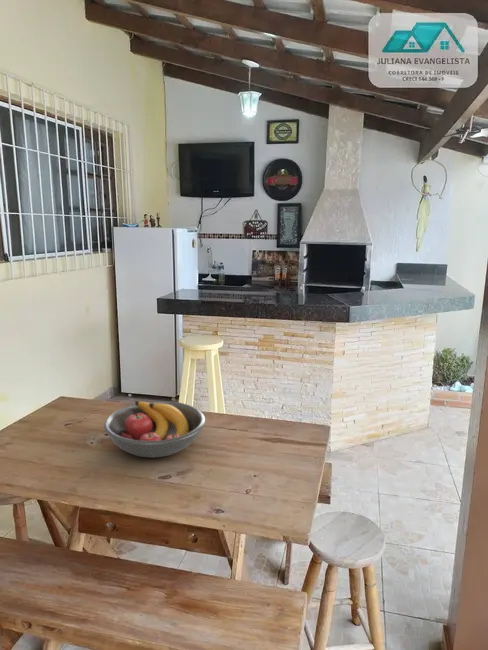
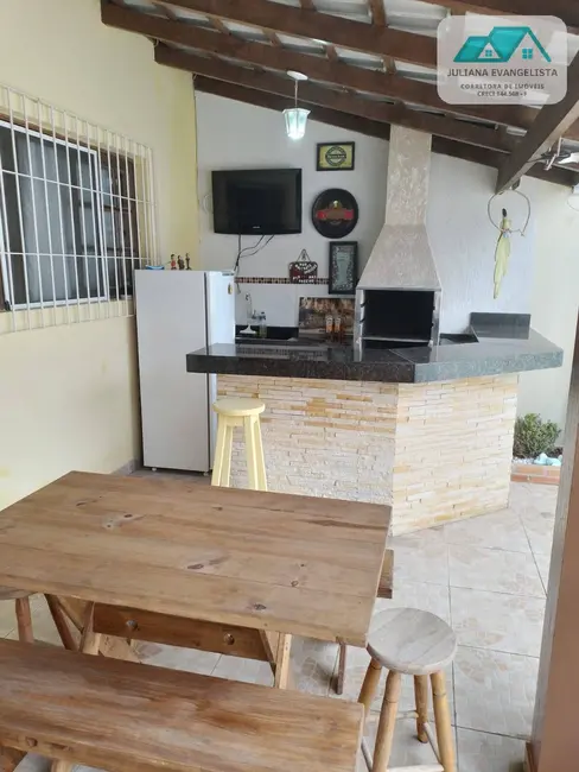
- fruit bowl [103,400,207,459]
